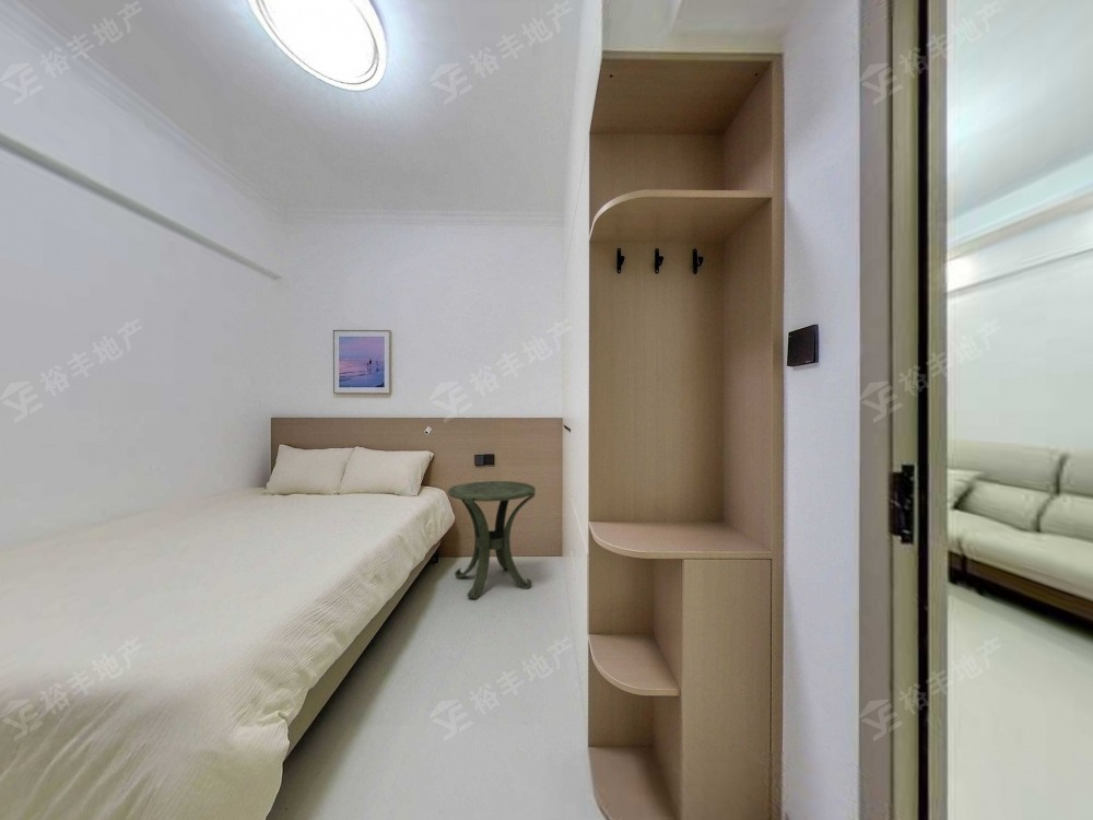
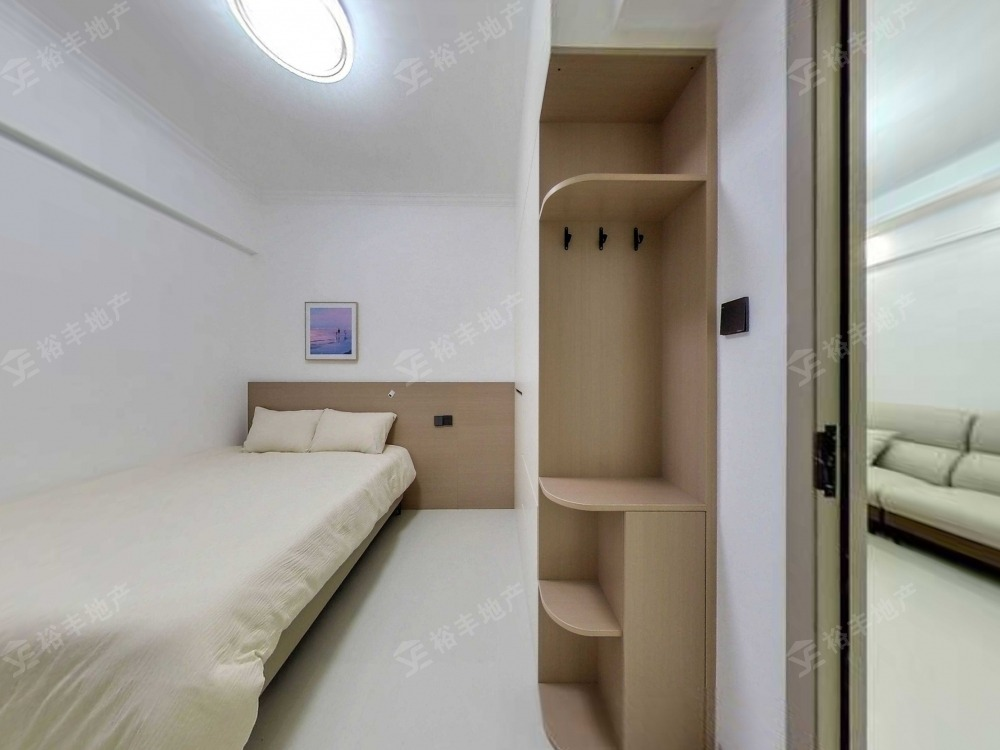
- side table [447,480,537,600]
